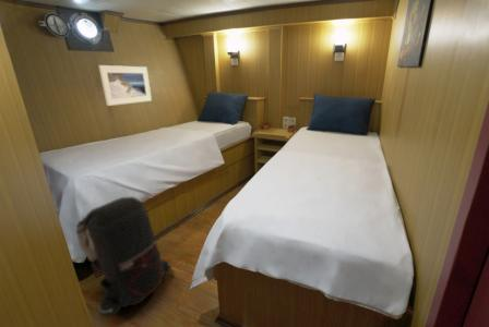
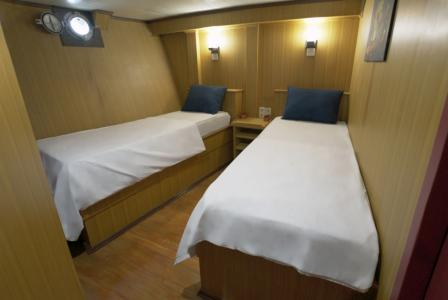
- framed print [97,64,153,107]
- backpack [75,196,174,319]
